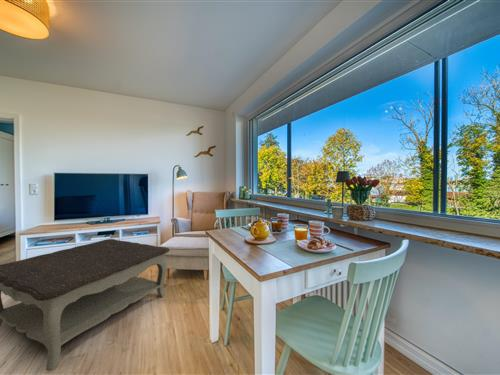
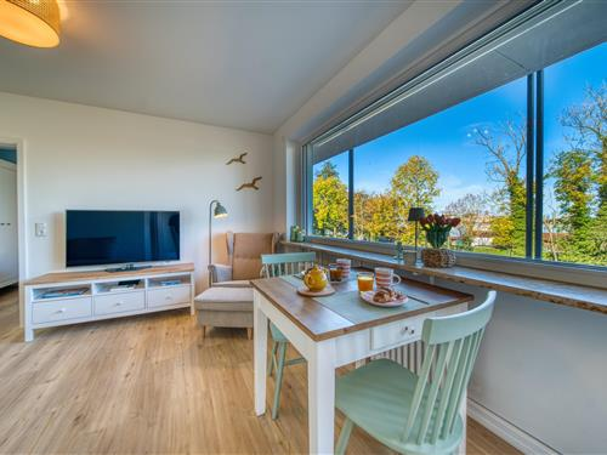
- coffee table [0,238,170,372]
